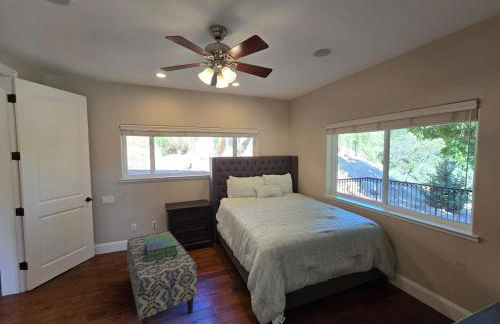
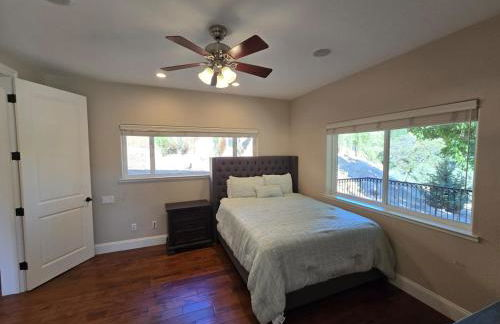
- stack of books [144,234,178,262]
- bench [126,230,198,324]
